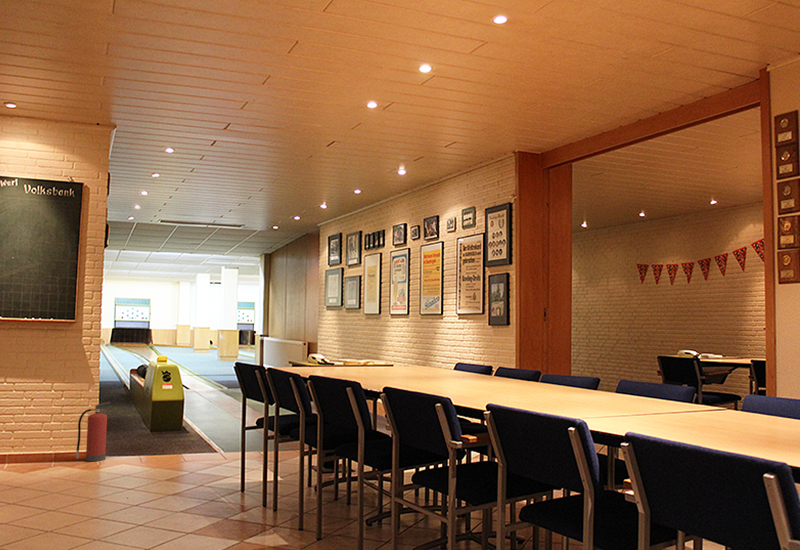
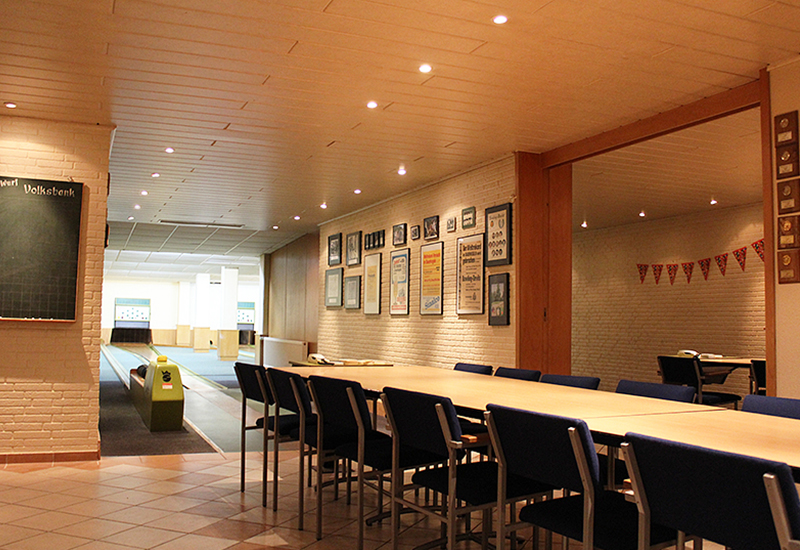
- fire extinguisher [74,401,111,463]
